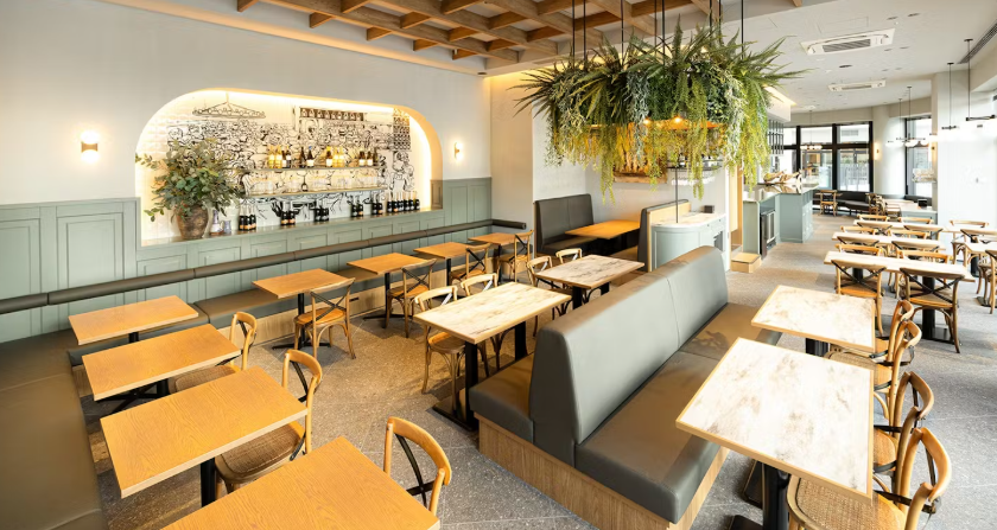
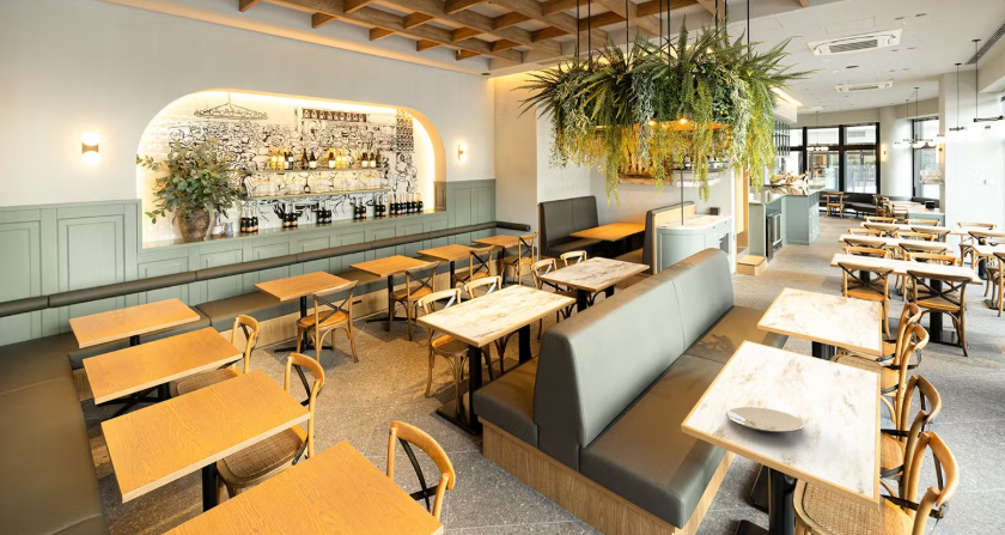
+ plate [725,406,805,433]
